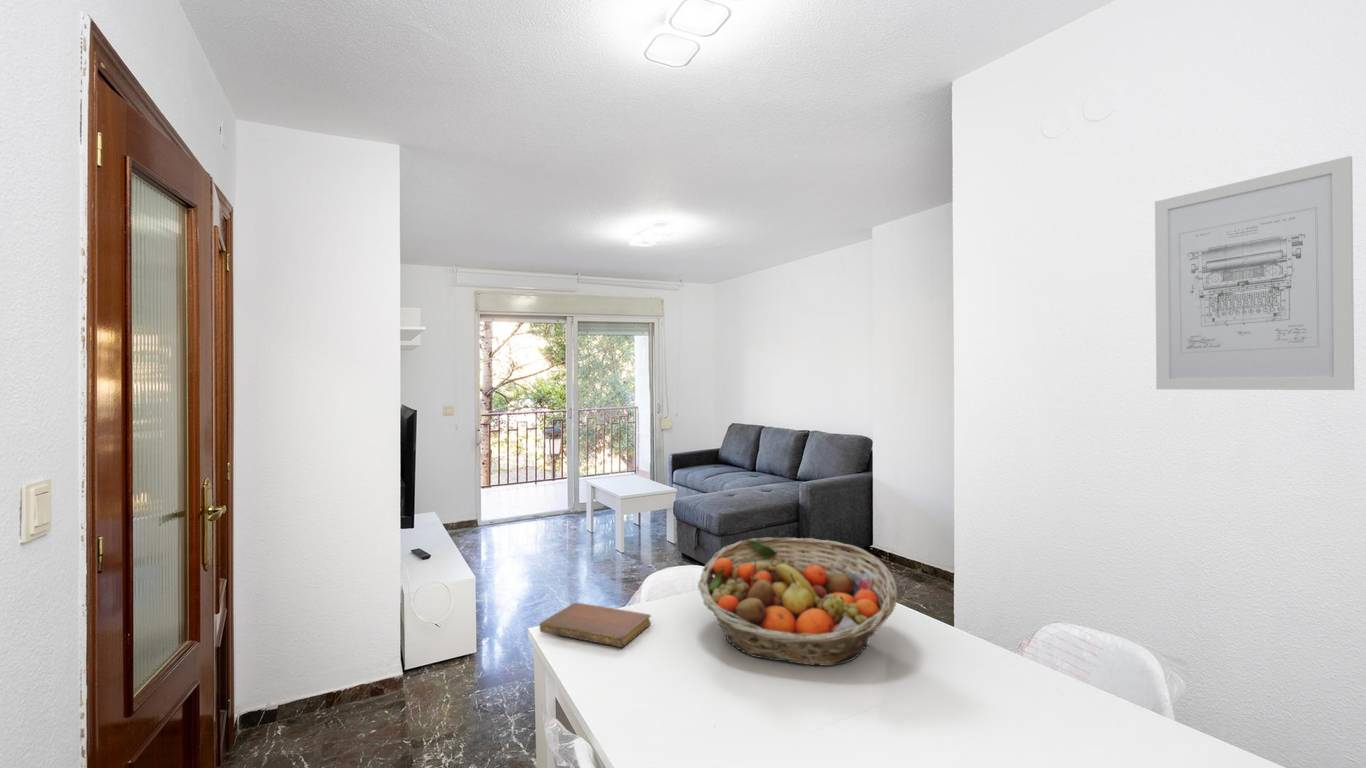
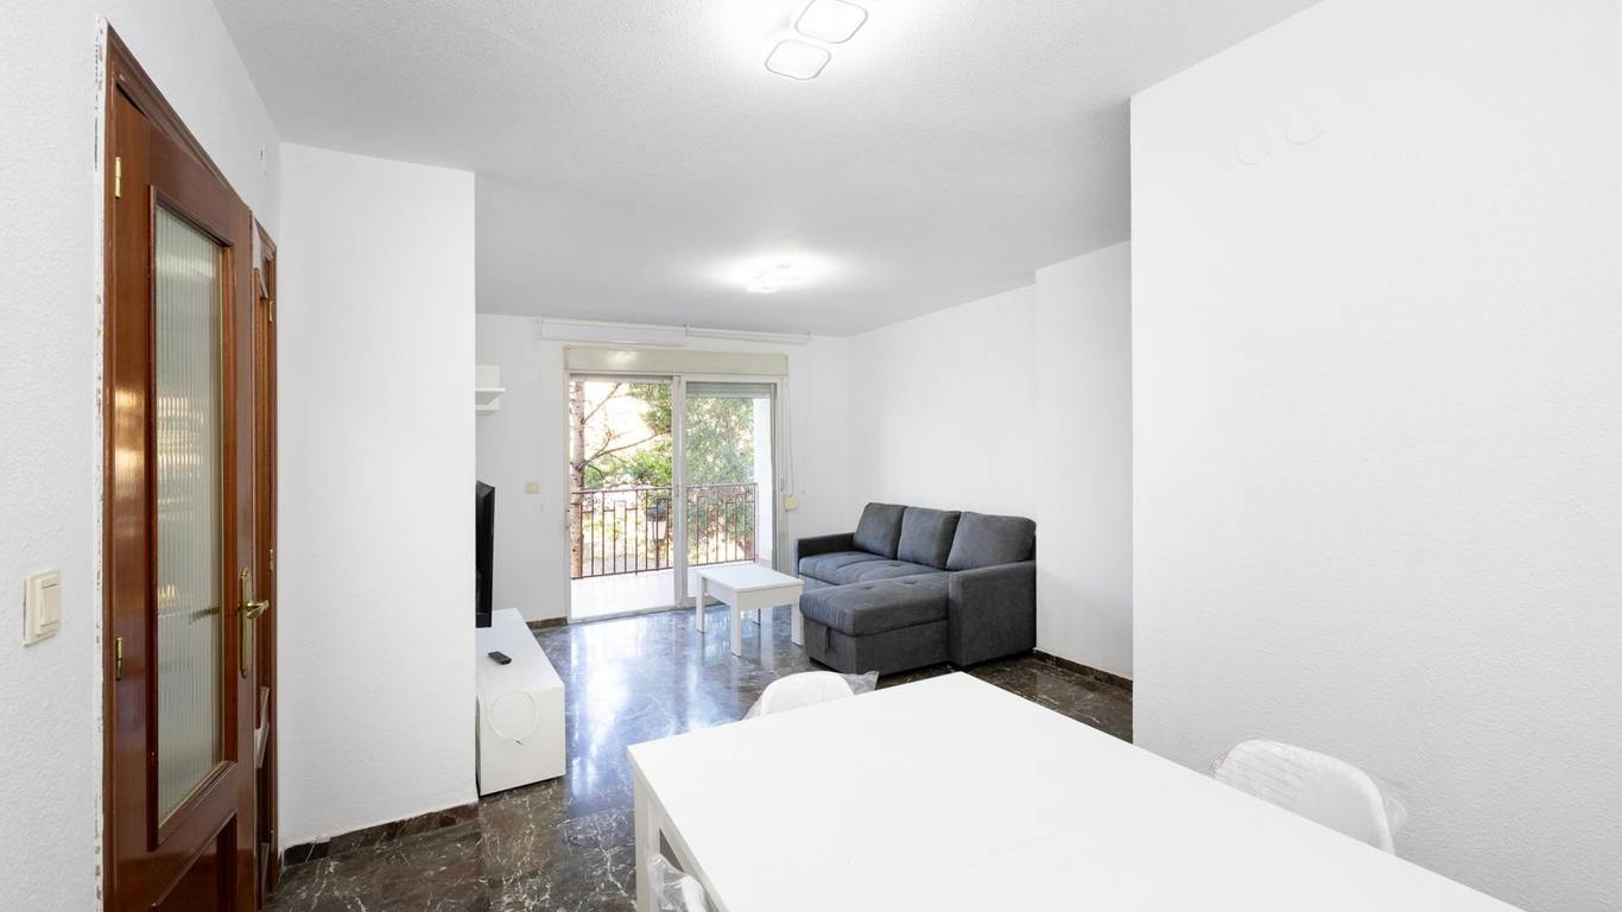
- notebook [539,602,652,648]
- fruit basket [697,537,899,667]
- wall art [1154,155,1355,391]
